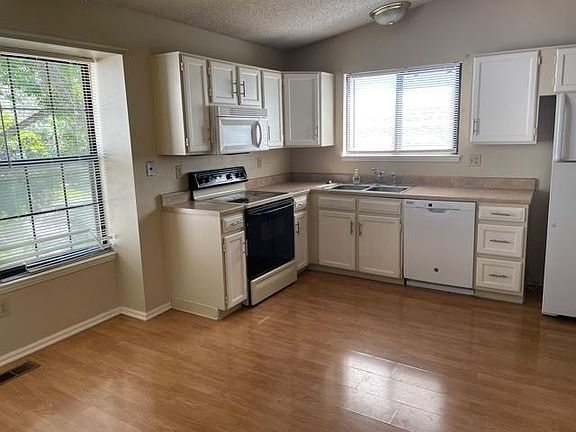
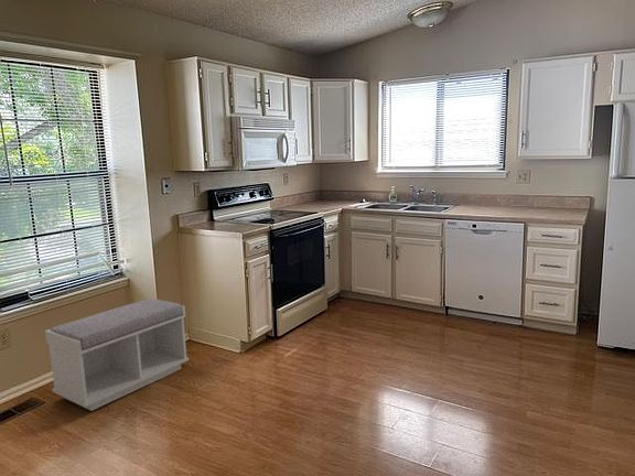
+ bench [44,298,190,412]
